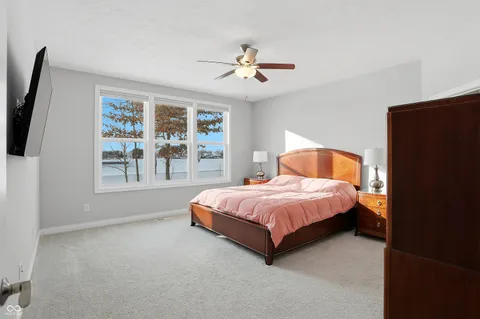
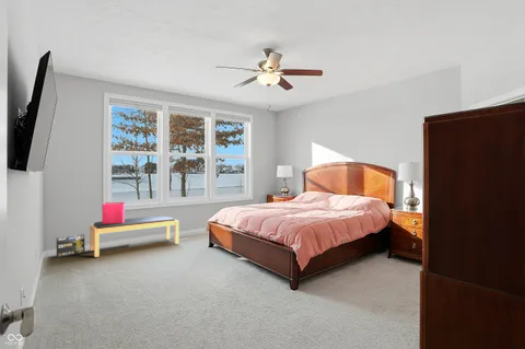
+ box [56,233,86,258]
+ bench [89,214,180,258]
+ storage bin [101,201,126,223]
